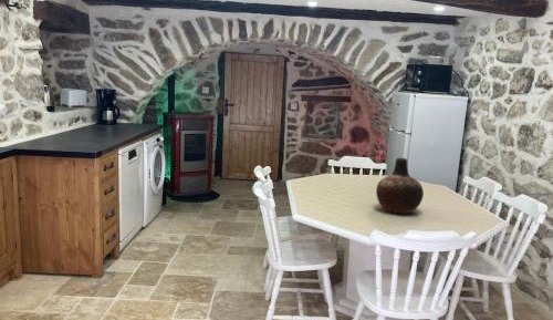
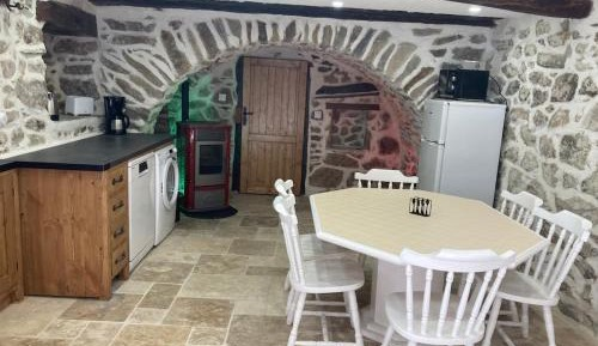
- vase [375,157,425,214]
